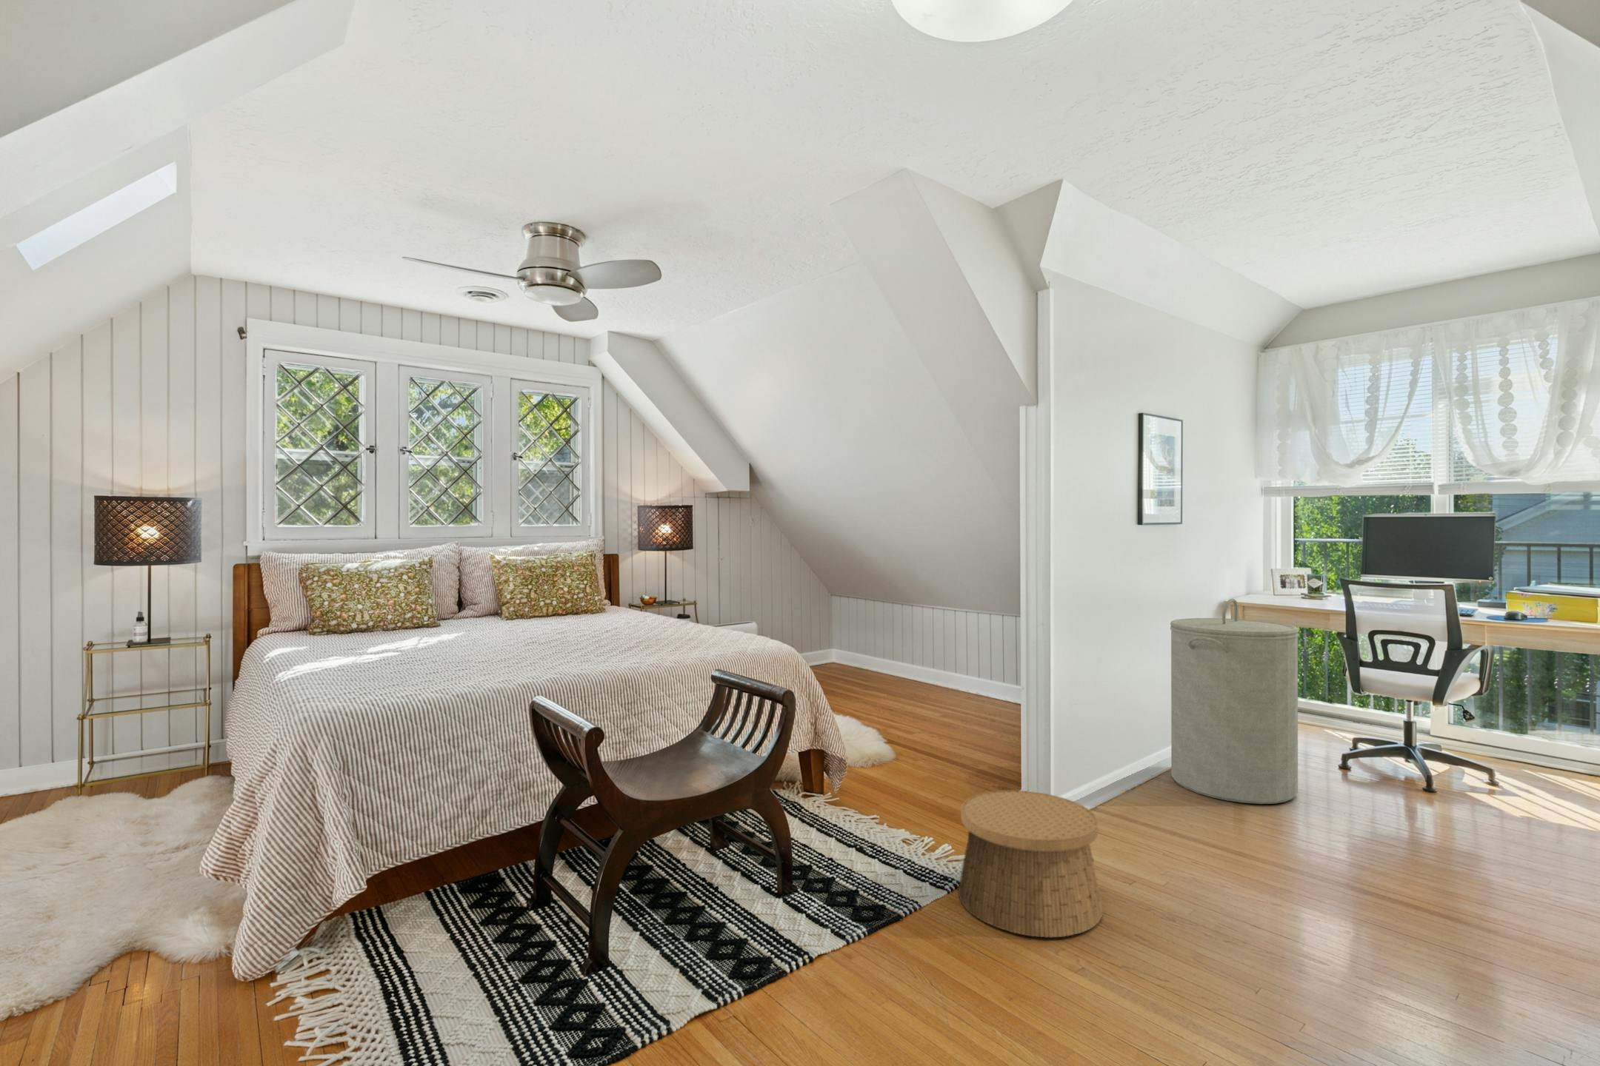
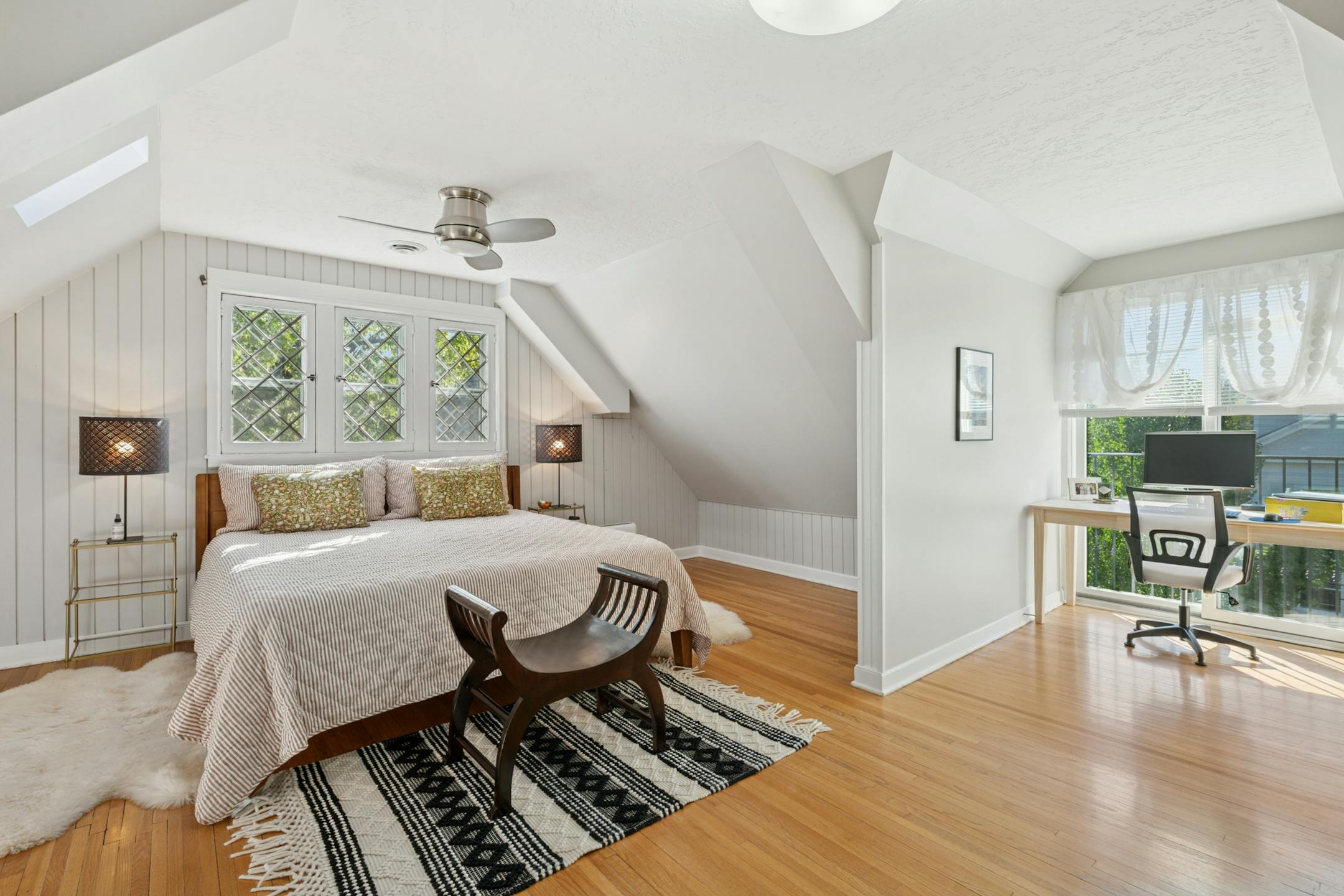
- basket [957,789,1104,938]
- laundry hamper [1169,598,1300,804]
